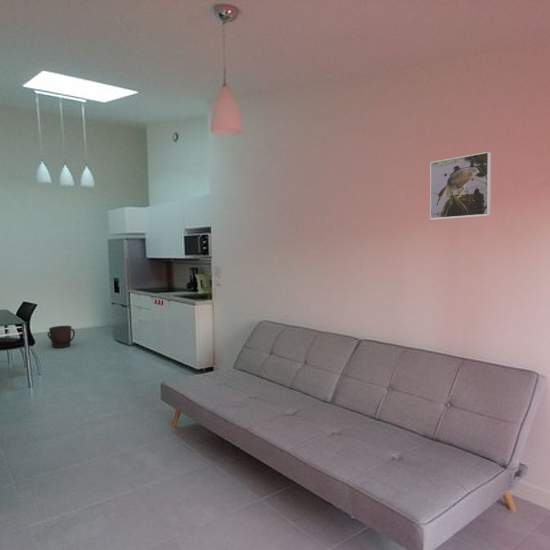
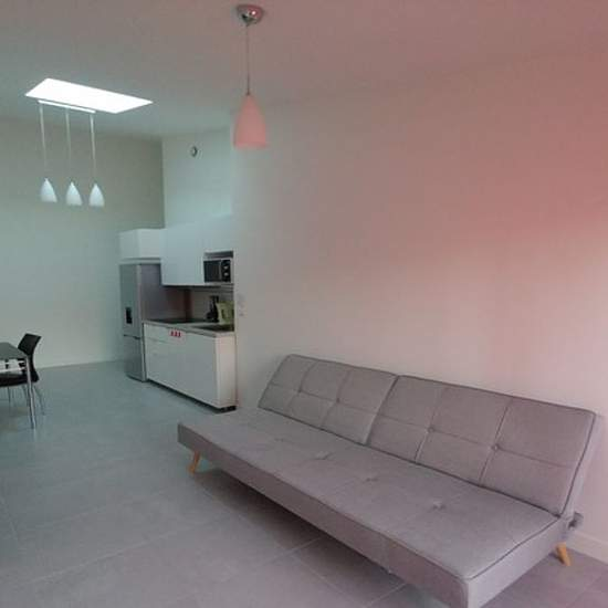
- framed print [429,151,492,221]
- bucket [46,325,76,349]
